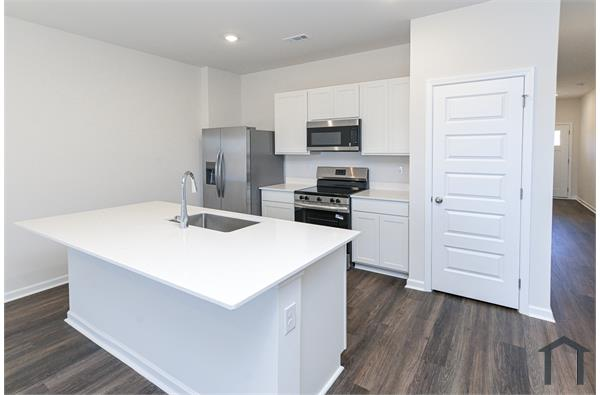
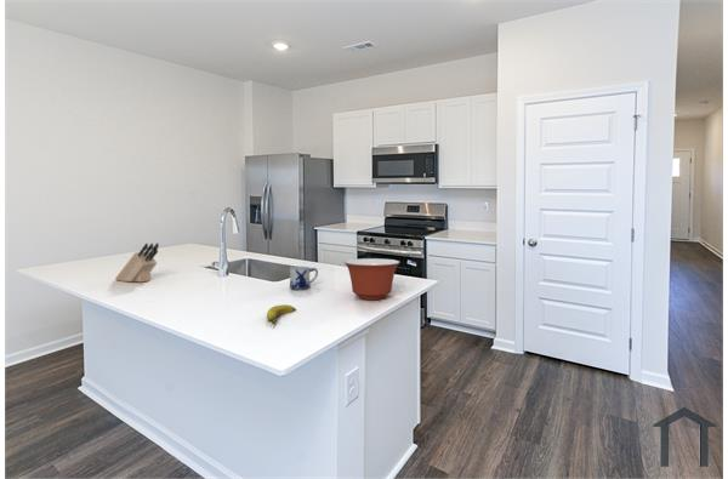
+ mixing bowl [343,257,400,301]
+ banana [266,303,297,326]
+ mug [289,266,319,290]
+ knife block [114,243,160,284]
